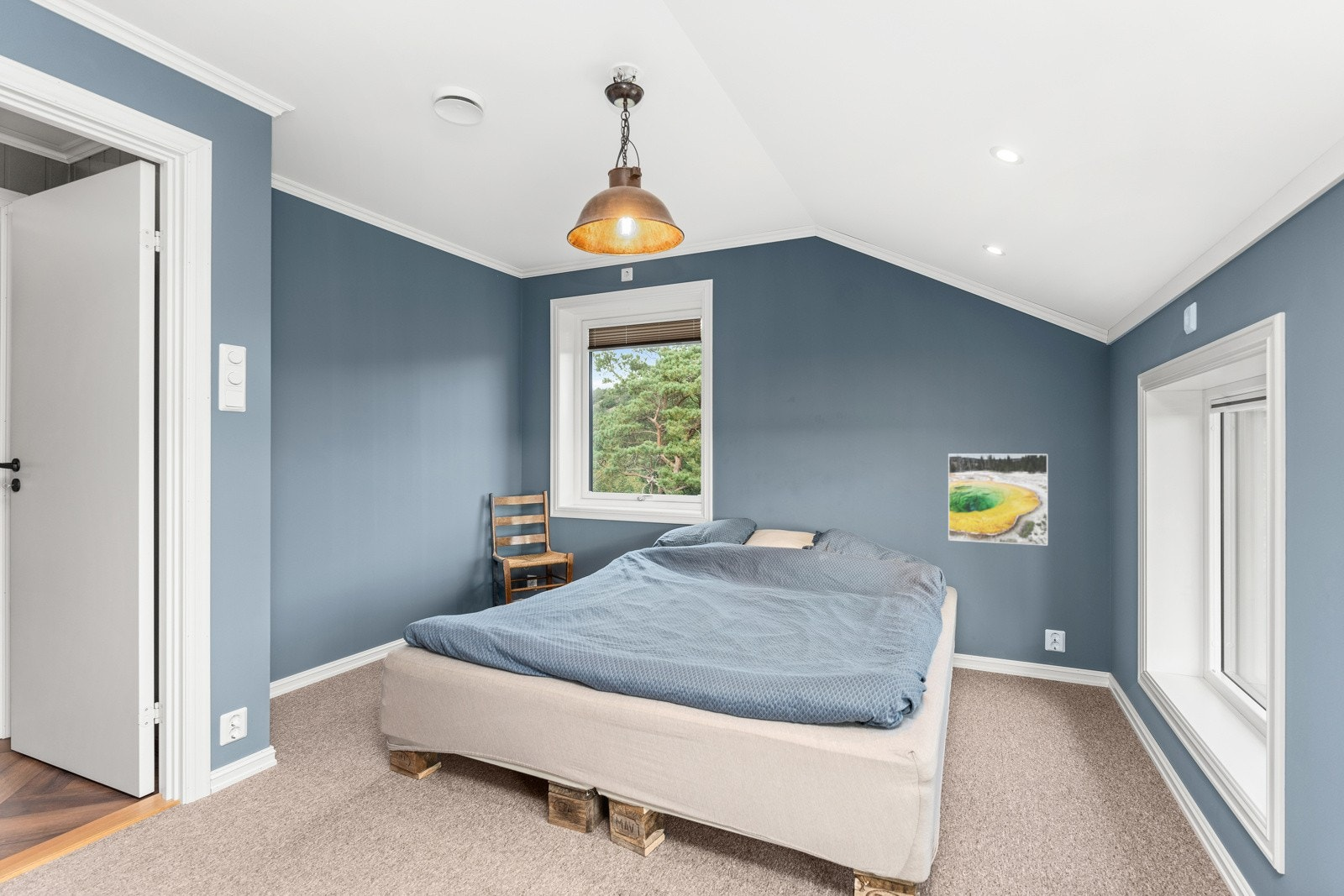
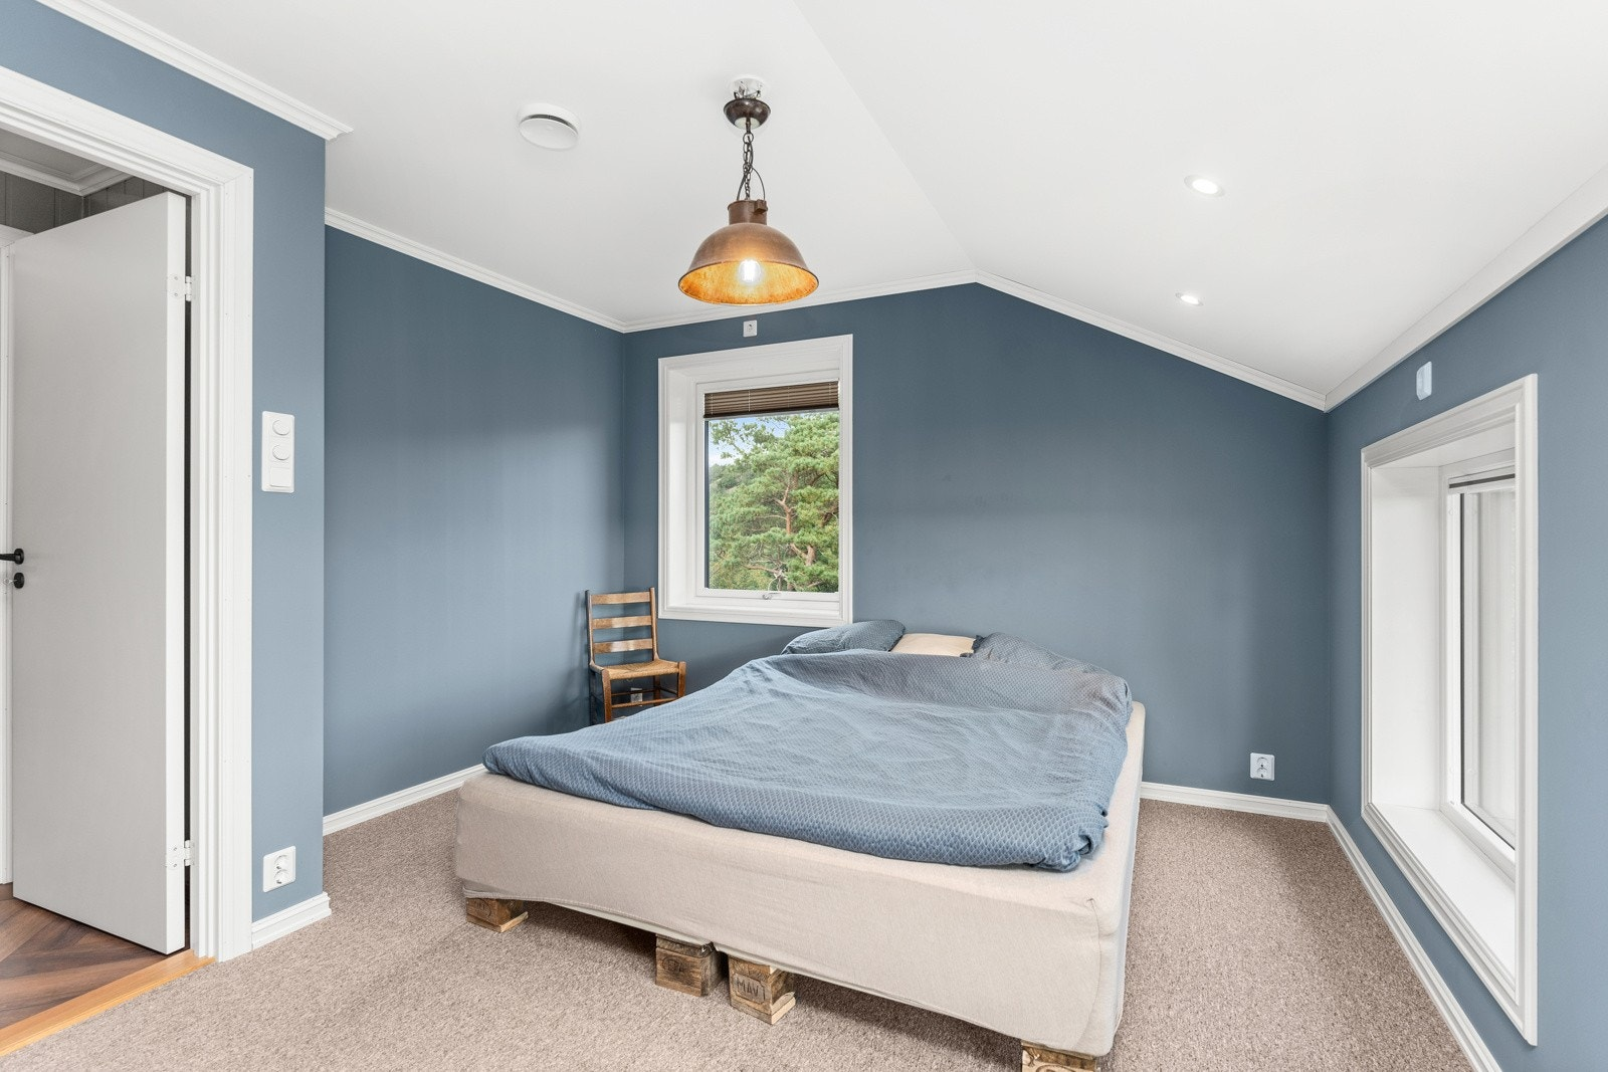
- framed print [948,453,1048,547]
